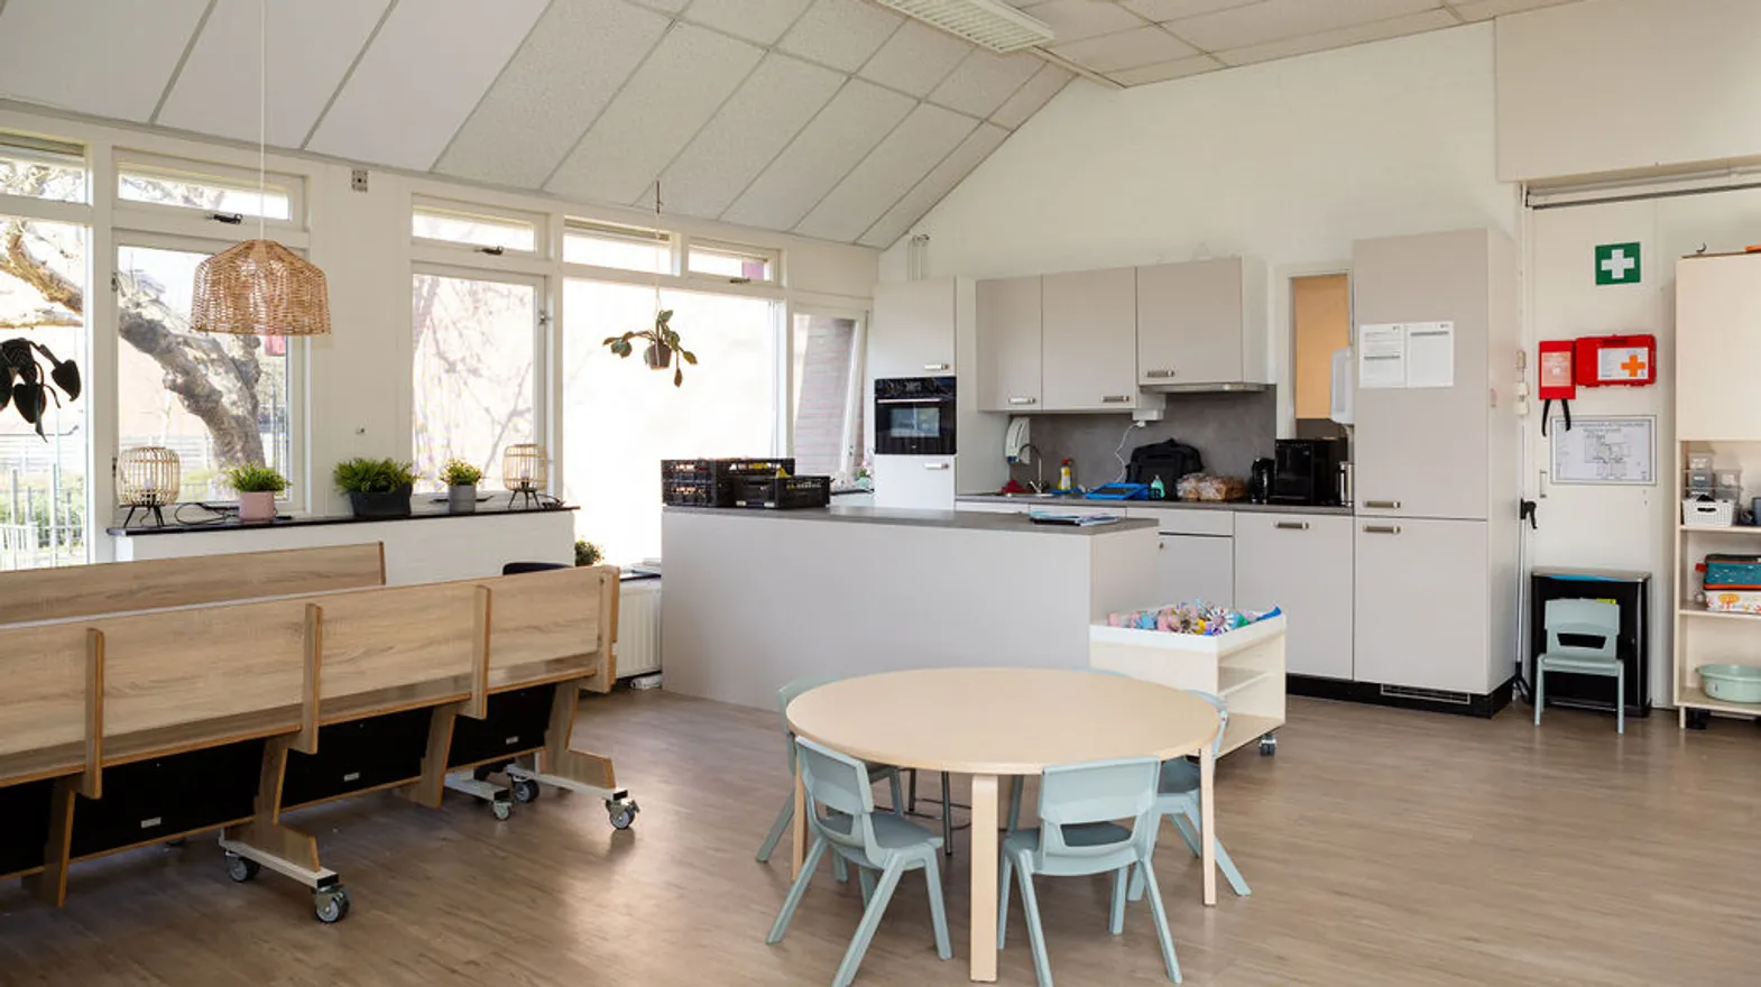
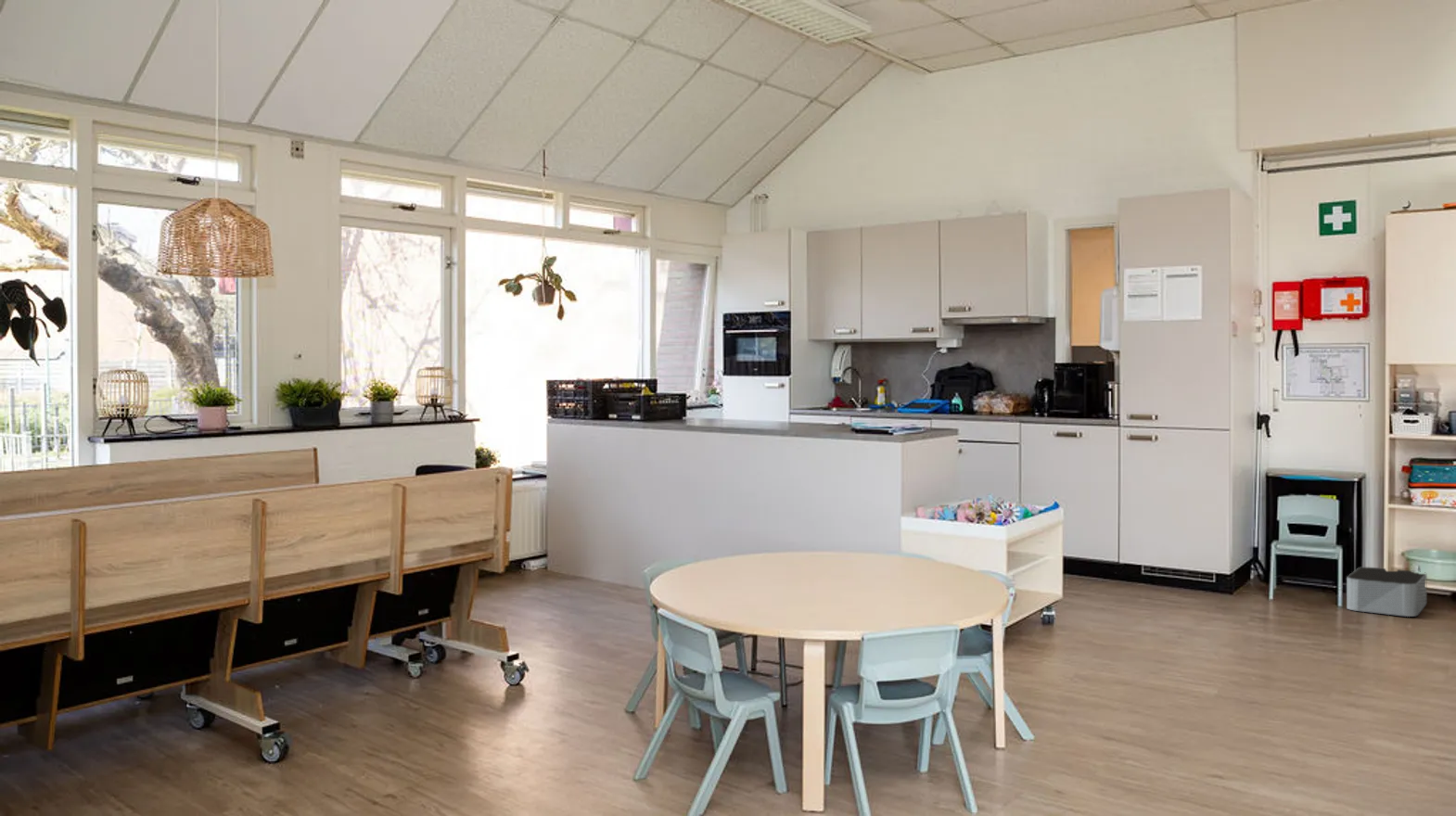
+ storage bin [1346,567,1427,618]
